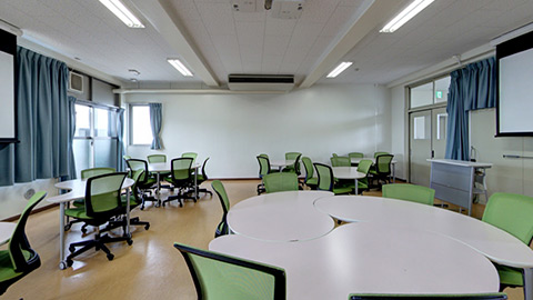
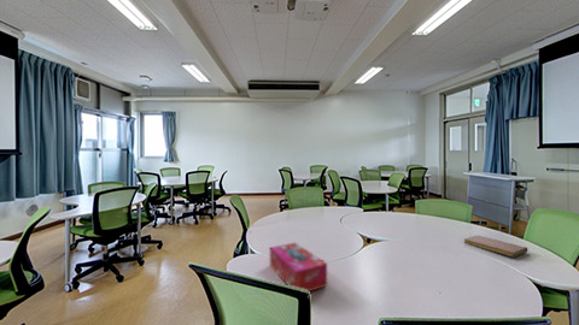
+ notebook [463,235,528,259]
+ tissue box [269,242,328,292]
